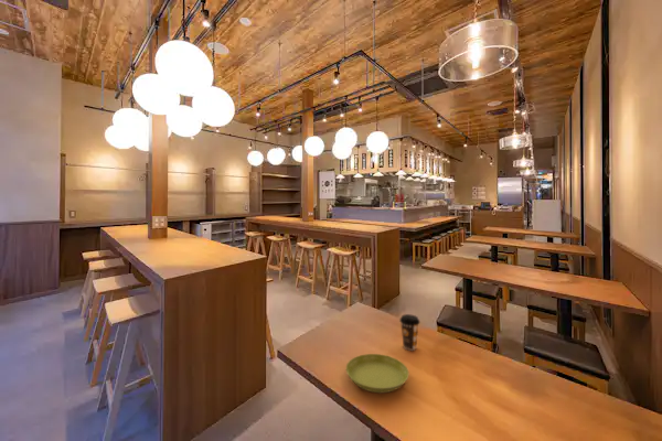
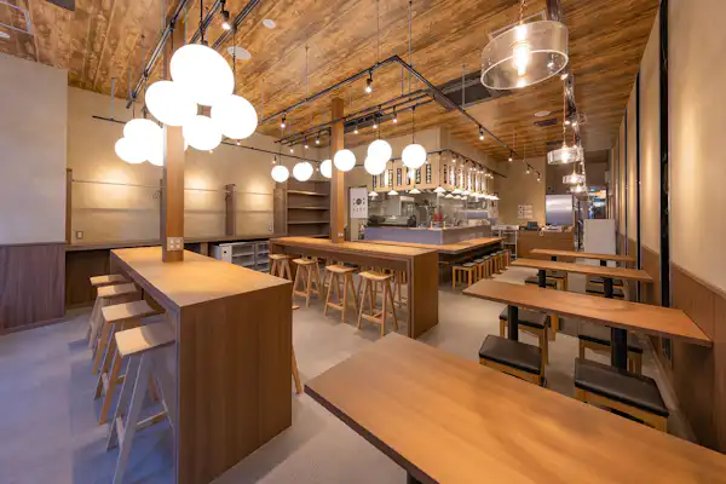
- coffee cup [398,313,421,352]
- saucer [345,353,409,394]
